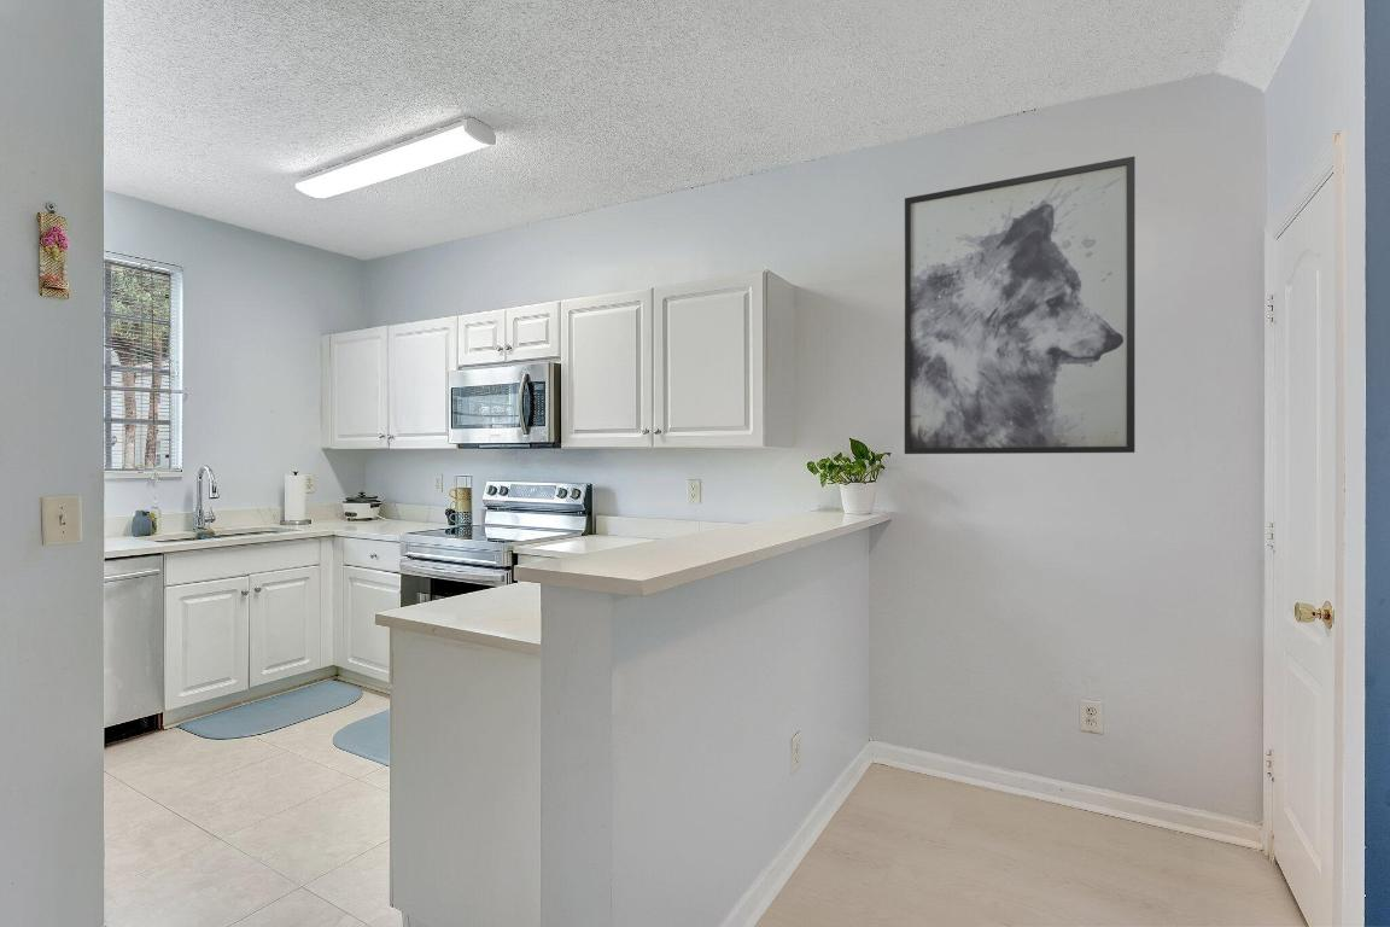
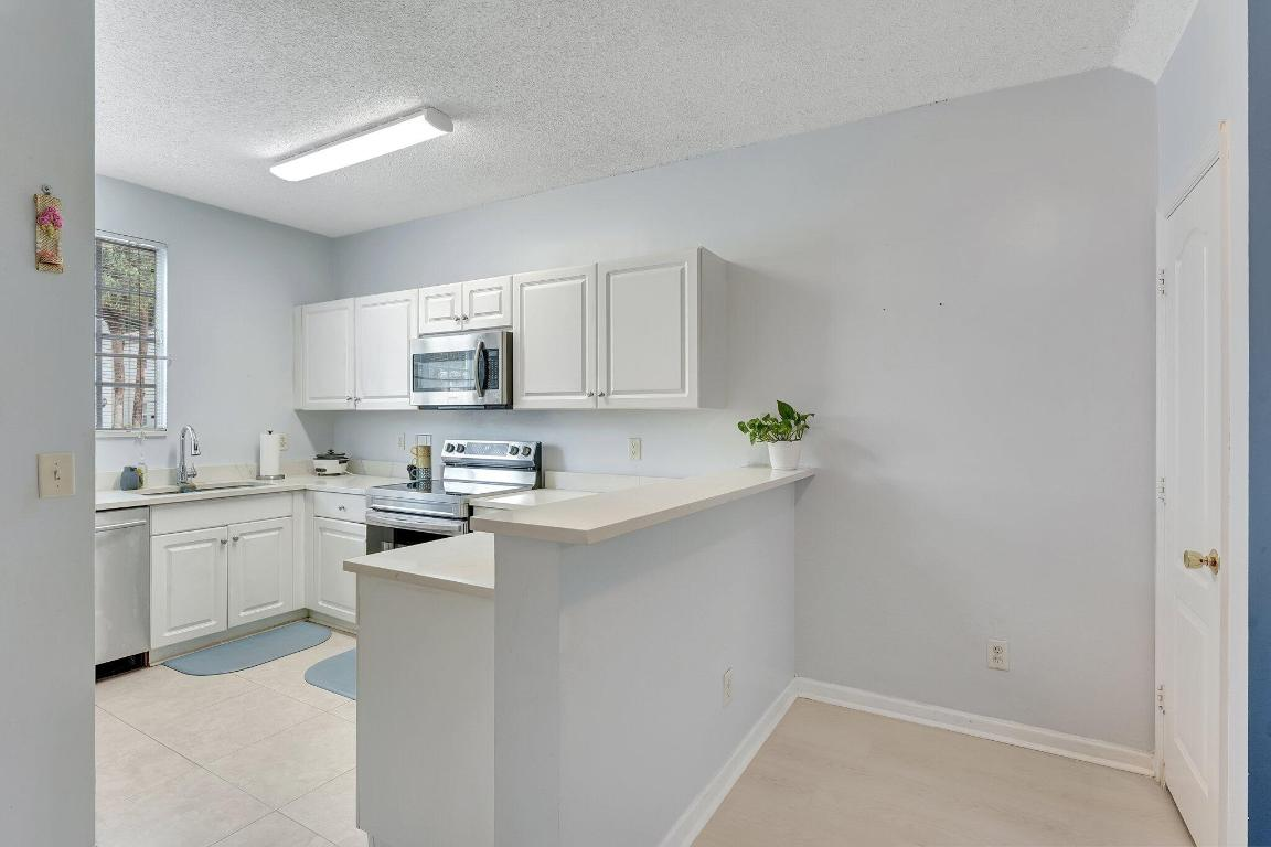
- wall art [904,156,1137,455]
